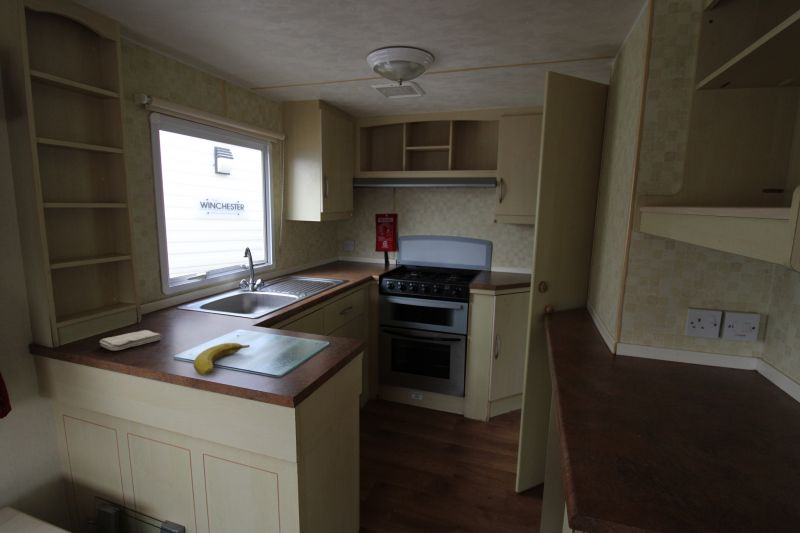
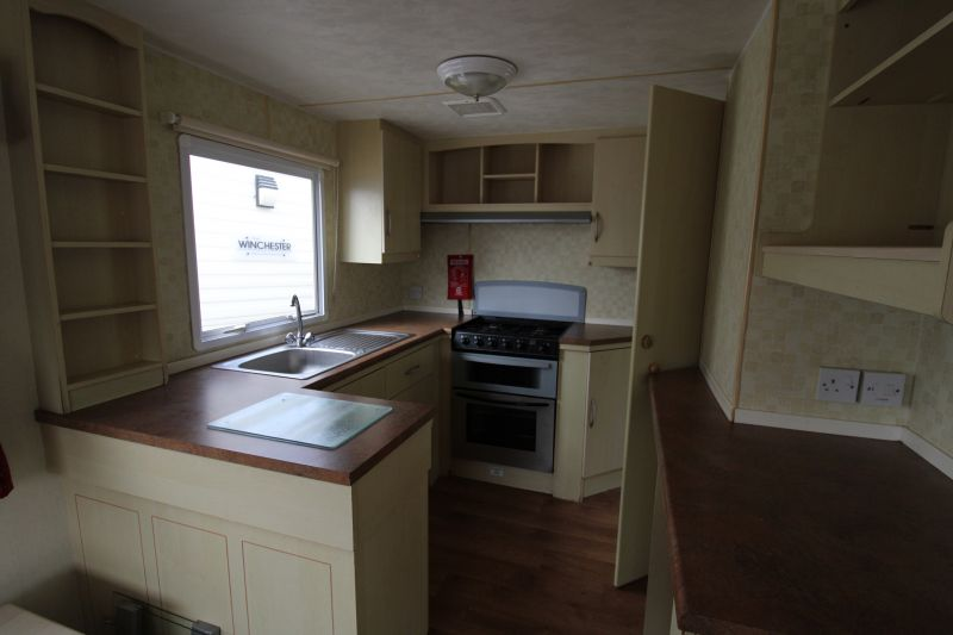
- washcloth [99,329,163,352]
- banana [193,342,251,377]
